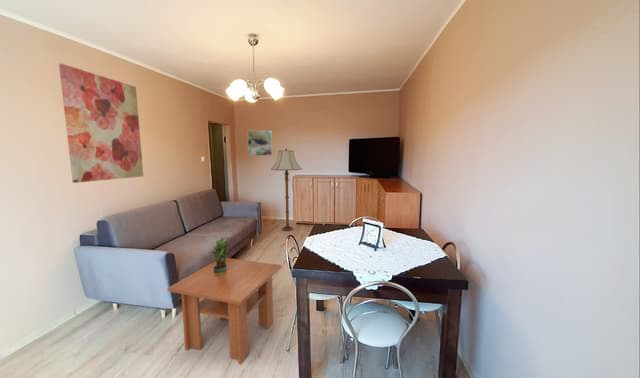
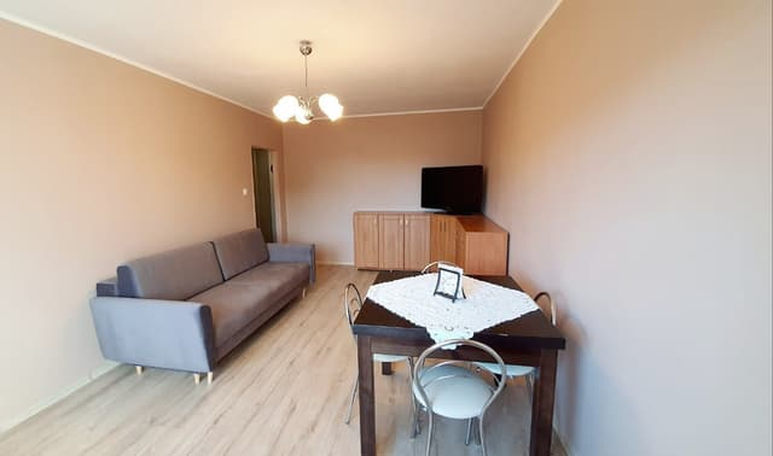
- wall art [58,63,144,184]
- coffee table [166,257,282,365]
- floor lamp [270,148,303,232]
- potted plant [208,233,233,273]
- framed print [247,130,273,157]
